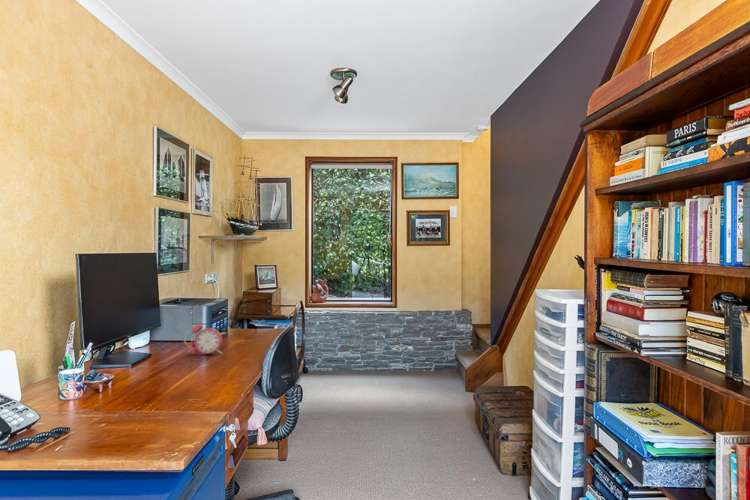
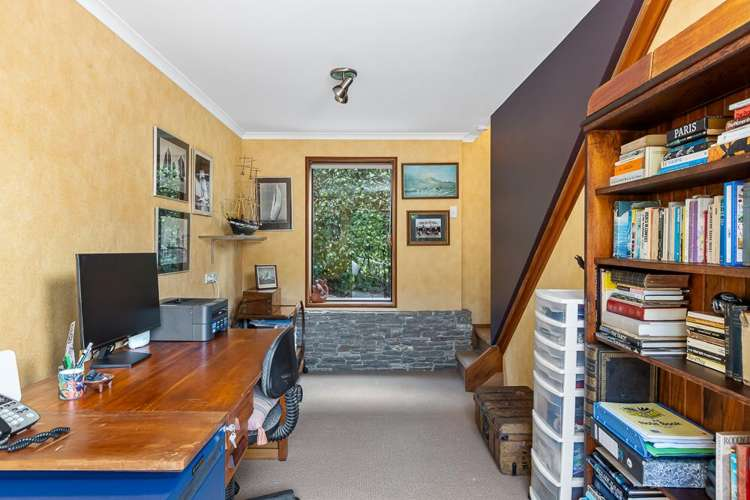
- alarm clock [183,323,228,355]
